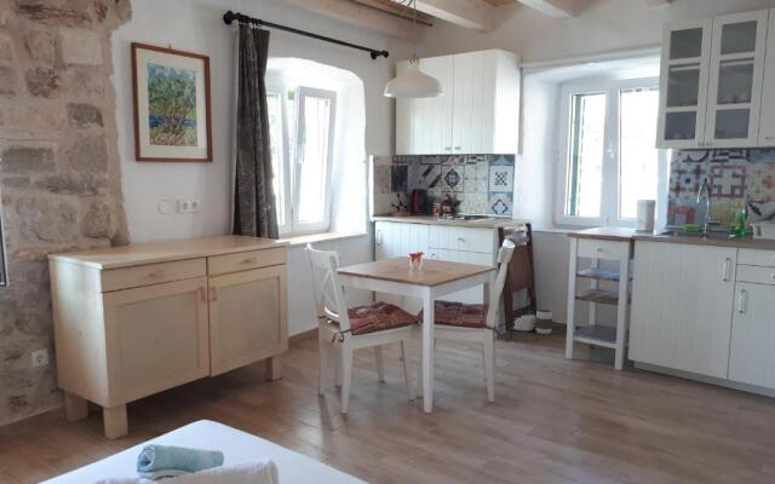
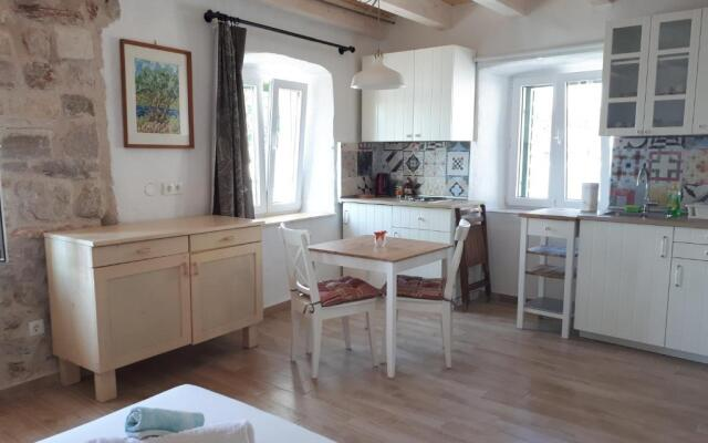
- waste basket [512,307,553,335]
